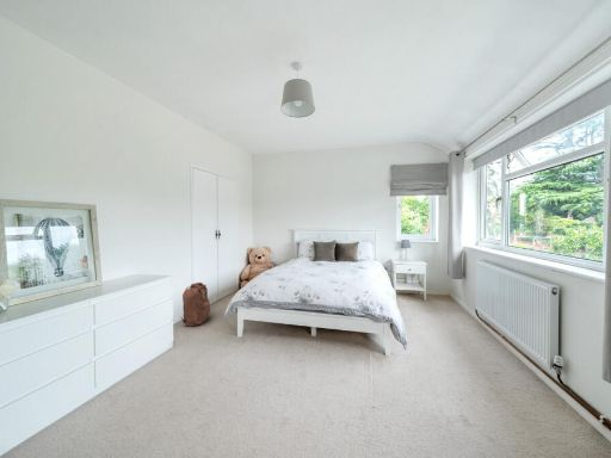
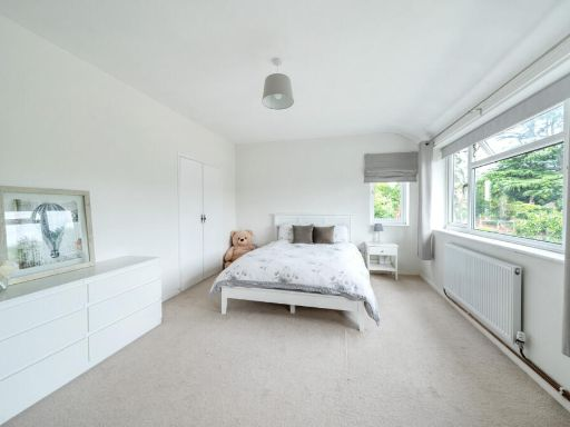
- backpack [180,281,211,327]
